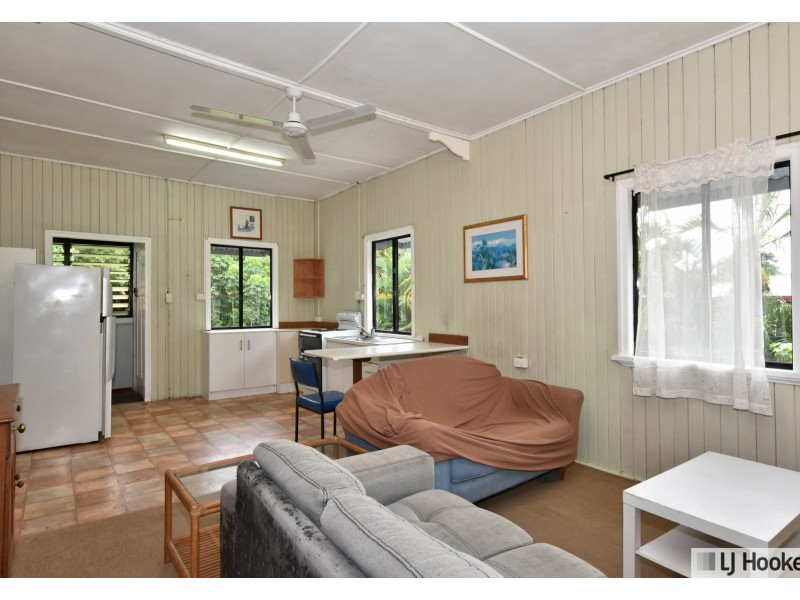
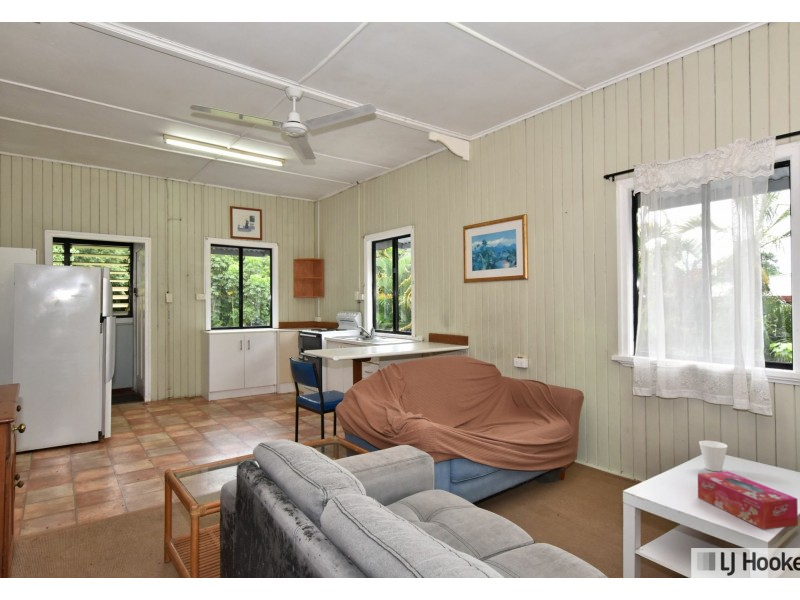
+ tissue box [697,470,799,531]
+ cup [698,440,729,472]
